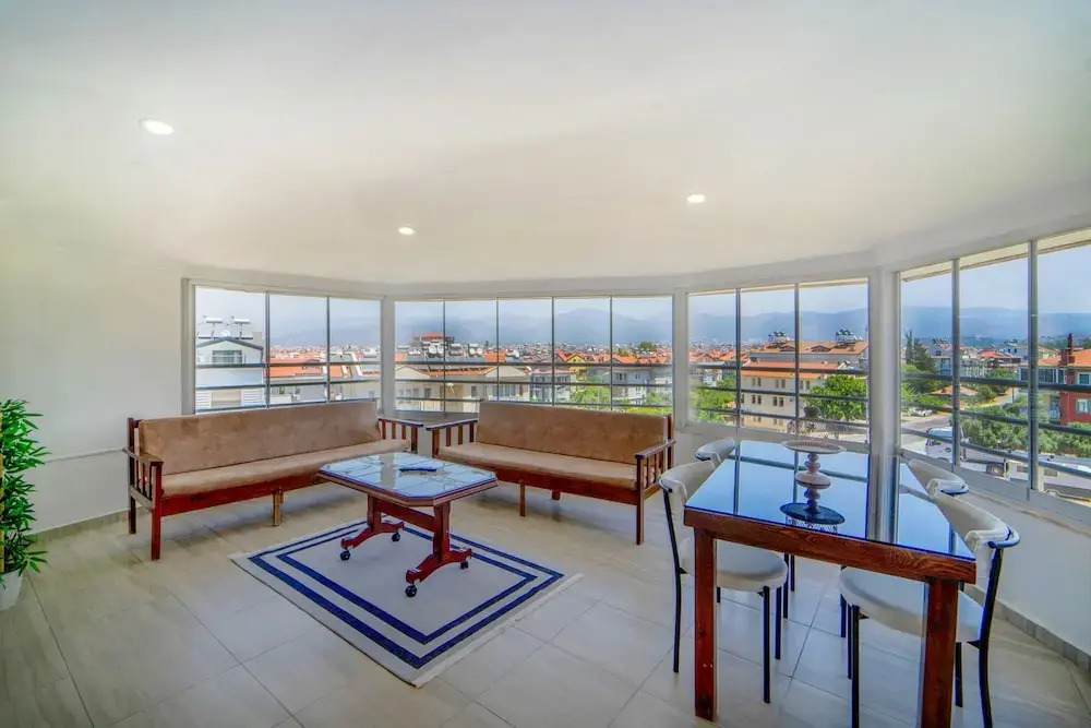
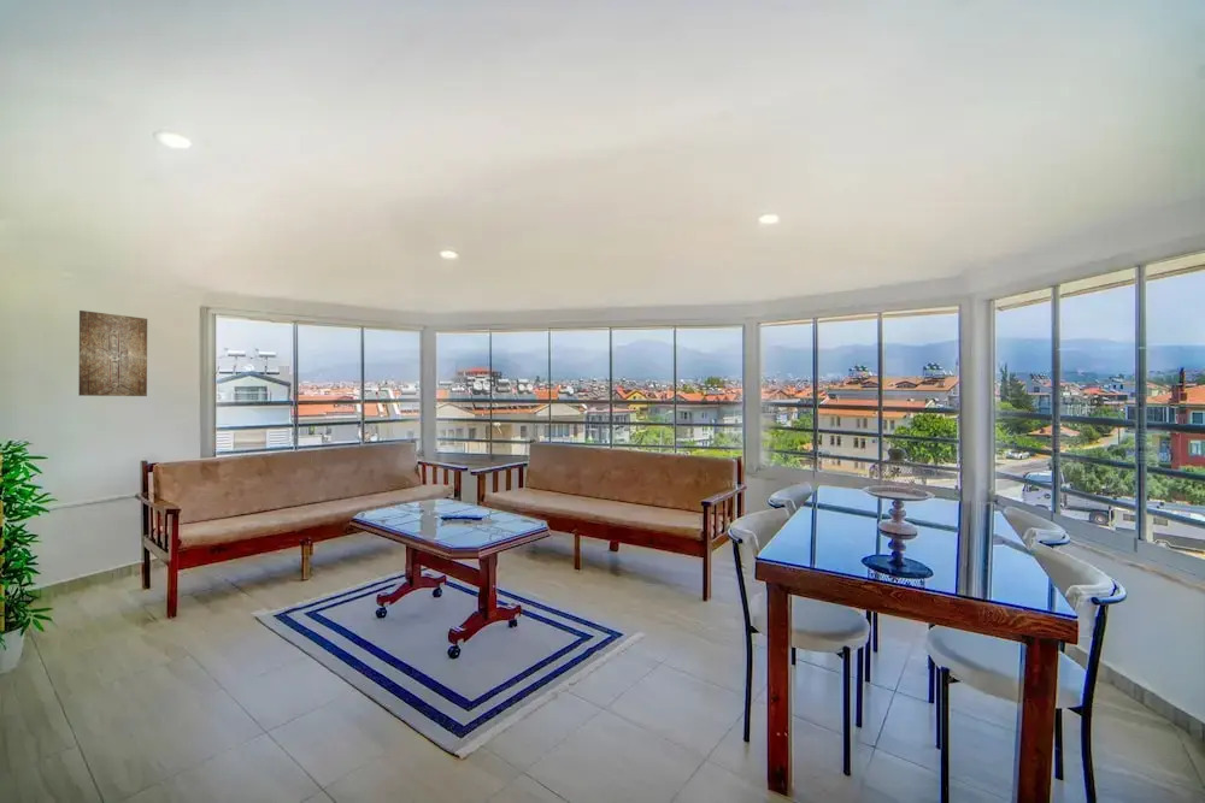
+ wall art [77,309,148,397]
